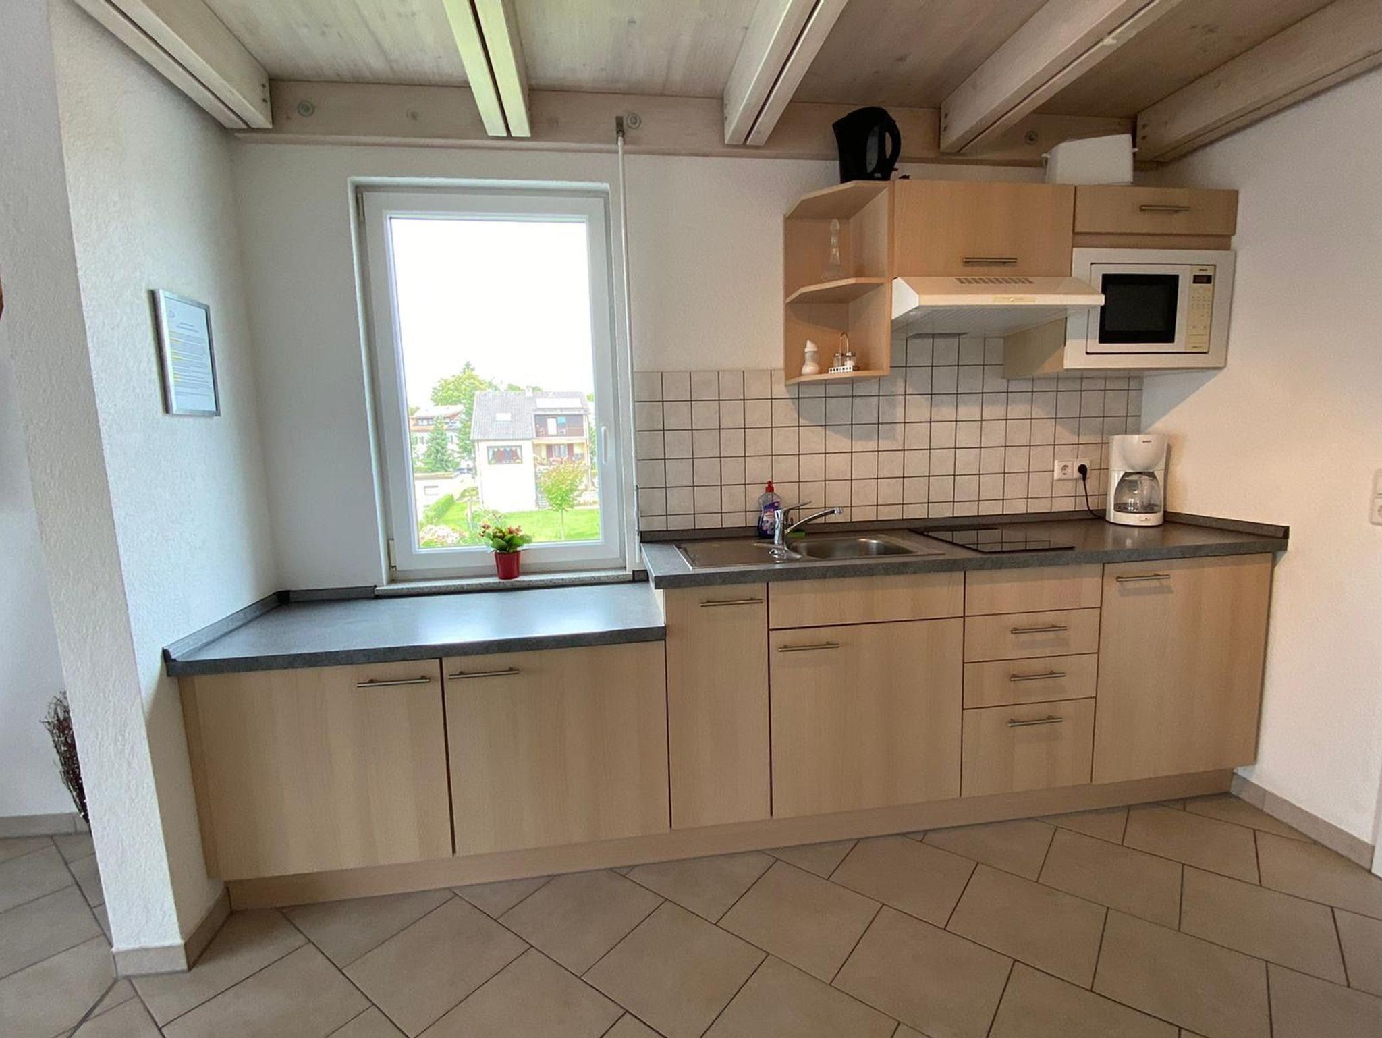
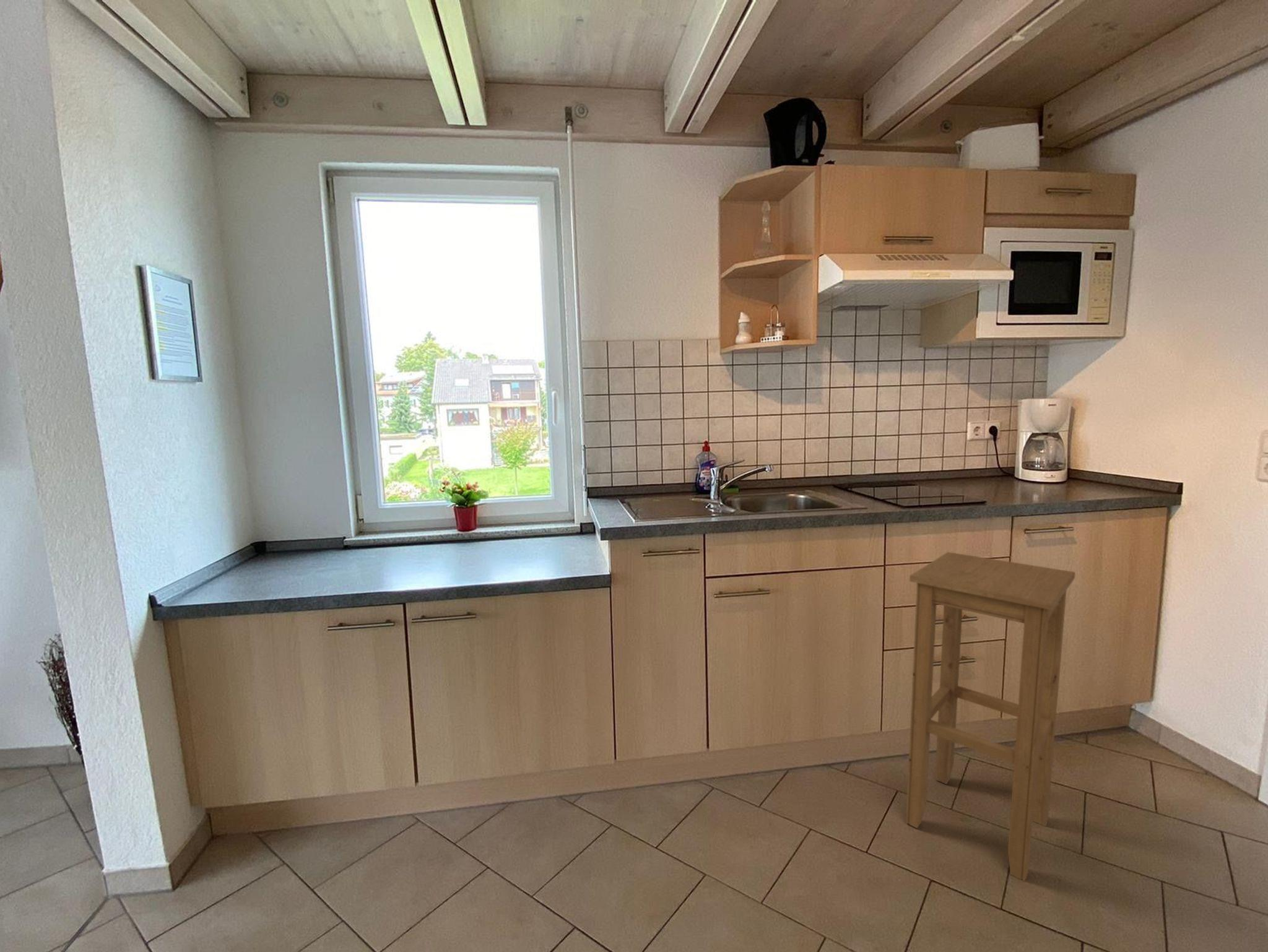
+ stool [905,552,1076,882]
